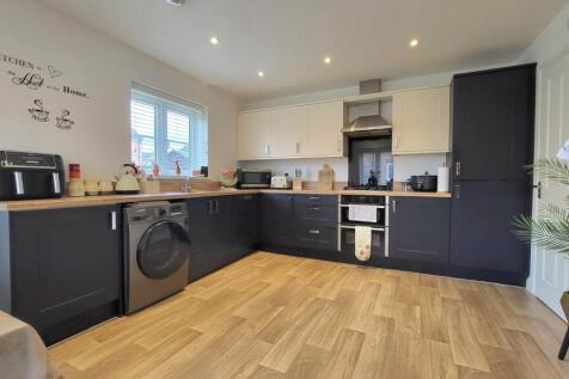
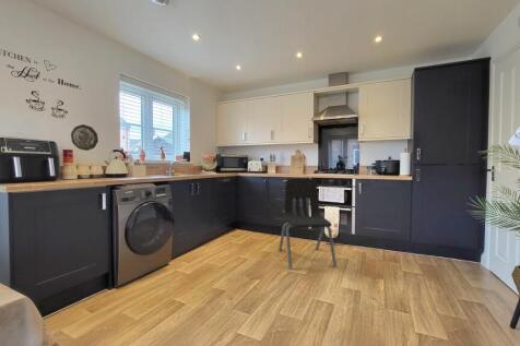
+ dining chair [277,177,338,269]
+ decorative plate [70,123,99,152]
